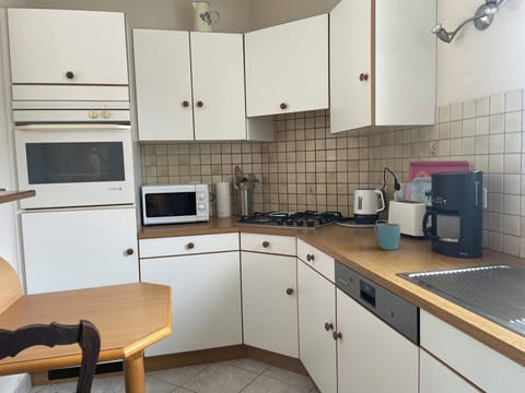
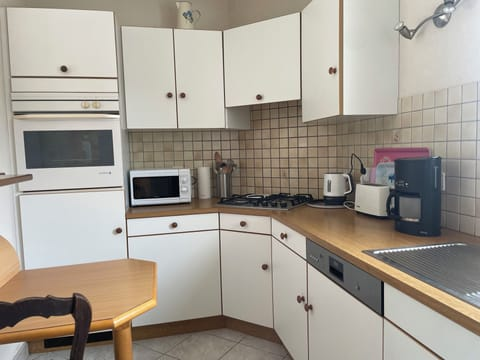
- mug [373,223,401,251]
